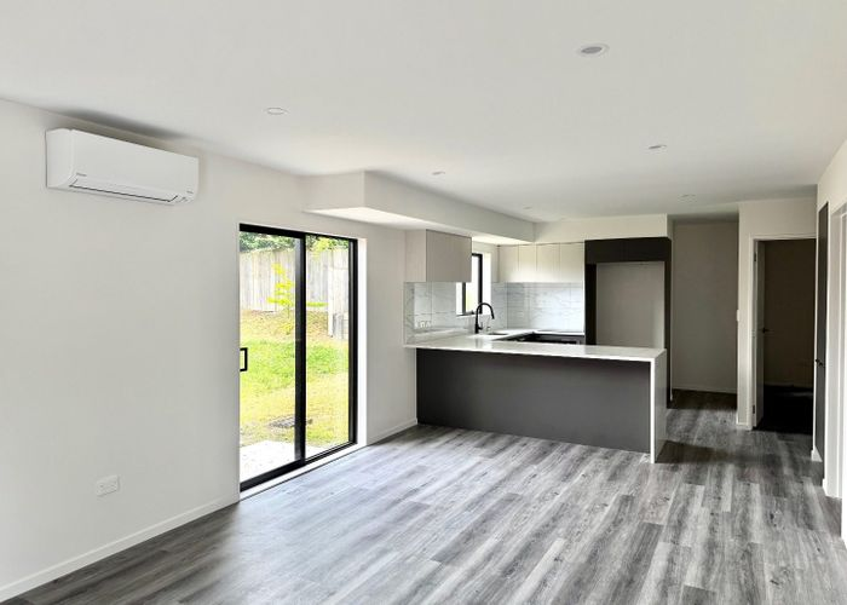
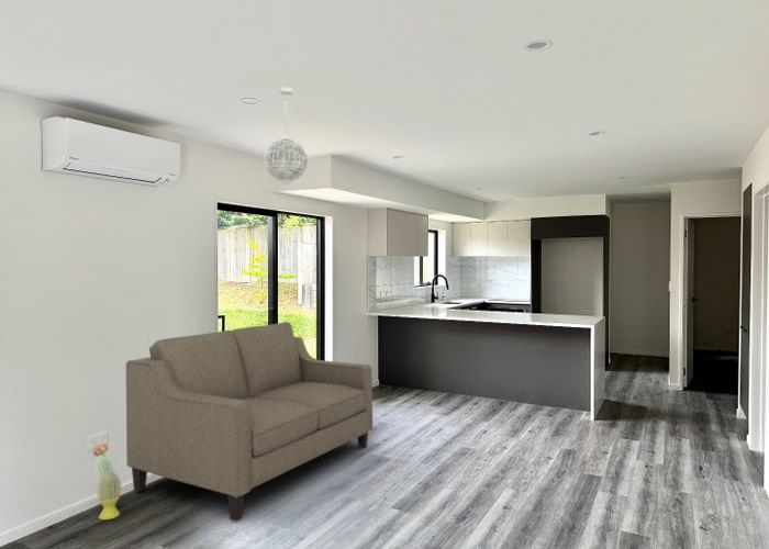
+ sofa [125,321,374,522]
+ pendant light [263,86,309,189]
+ decorative plant [92,442,124,520]
